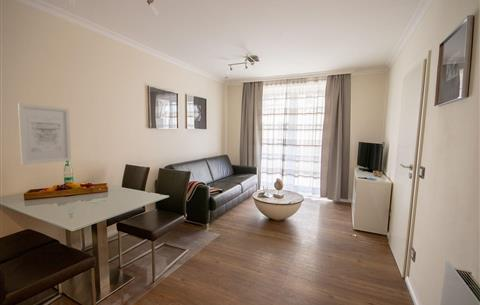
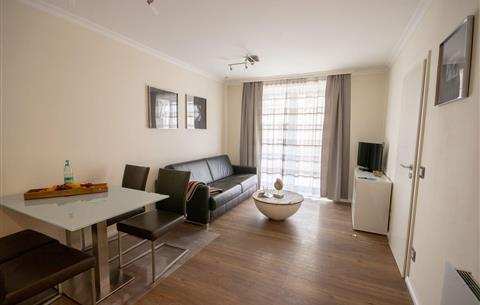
- wall art [17,102,72,166]
